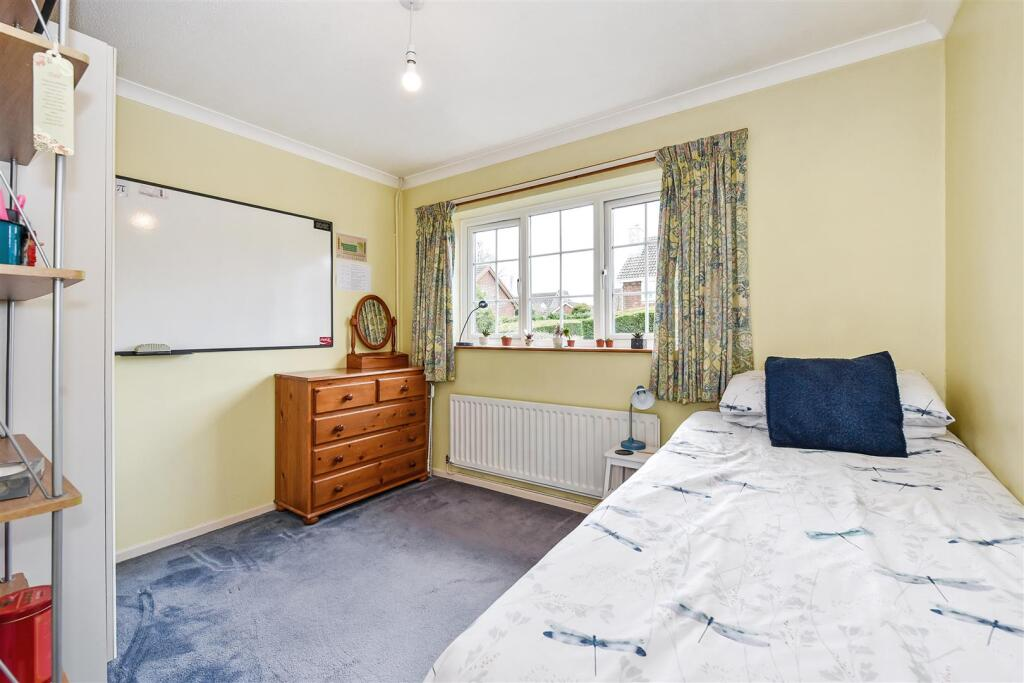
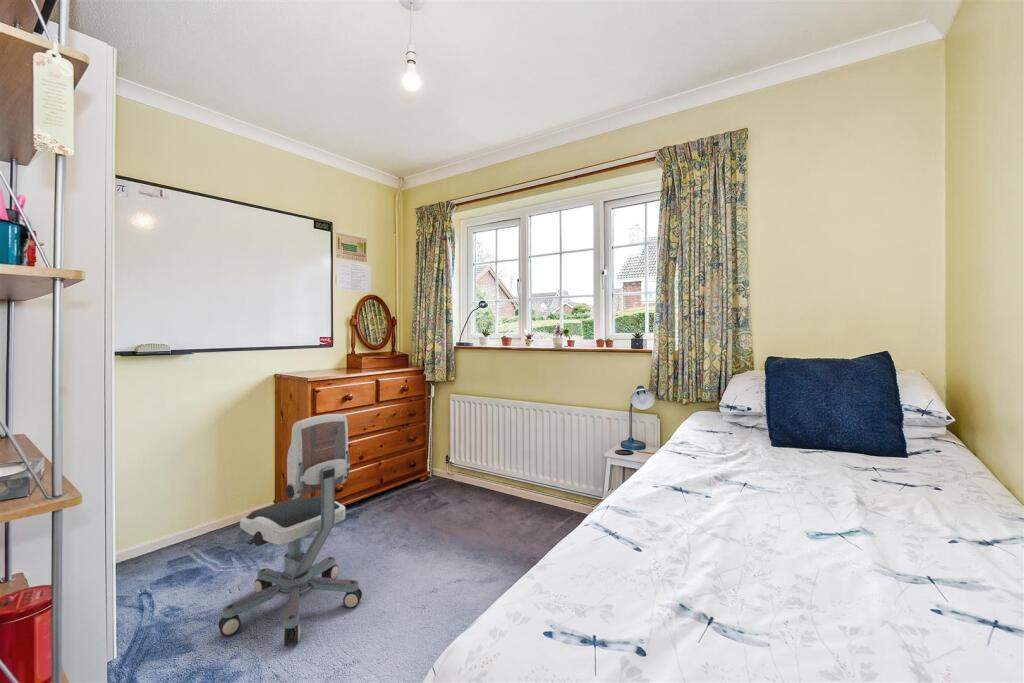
+ office chair [218,413,363,647]
